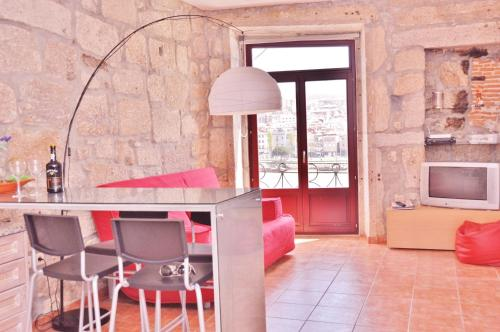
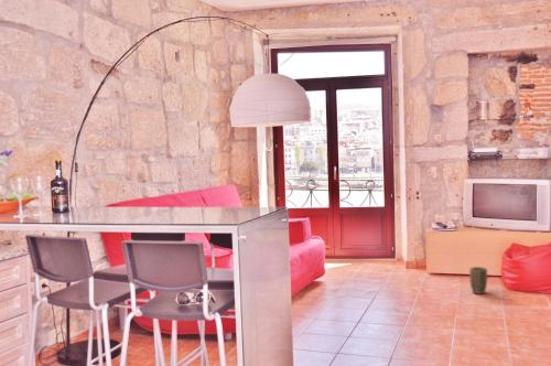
+ plant pot [468,266,488,295]
